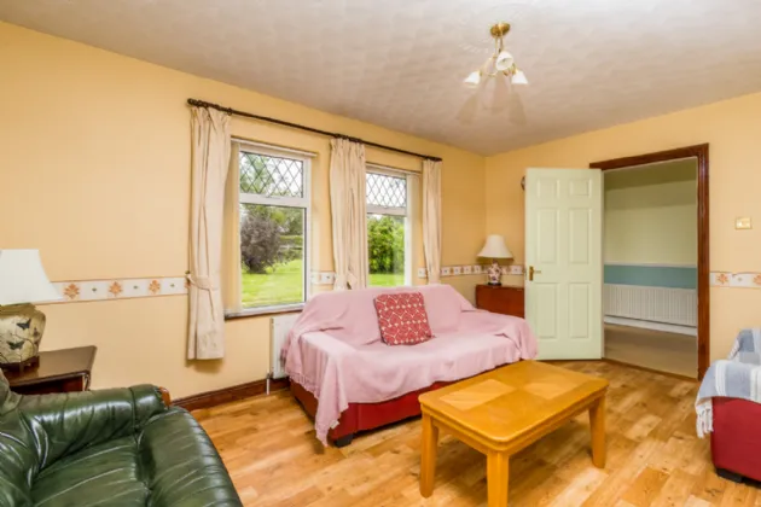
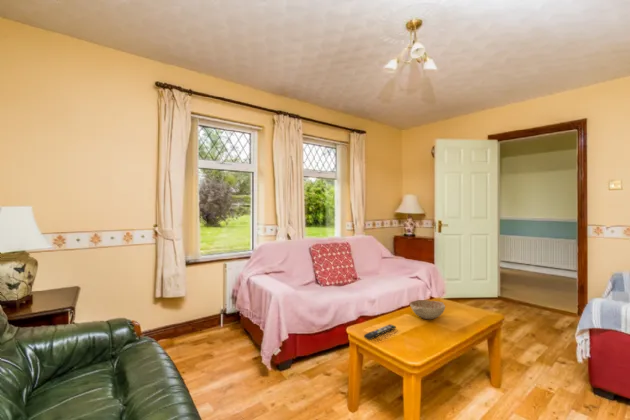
+ decorative bowl [409,299,446,320]
+ remote control [363,323,397,341]
